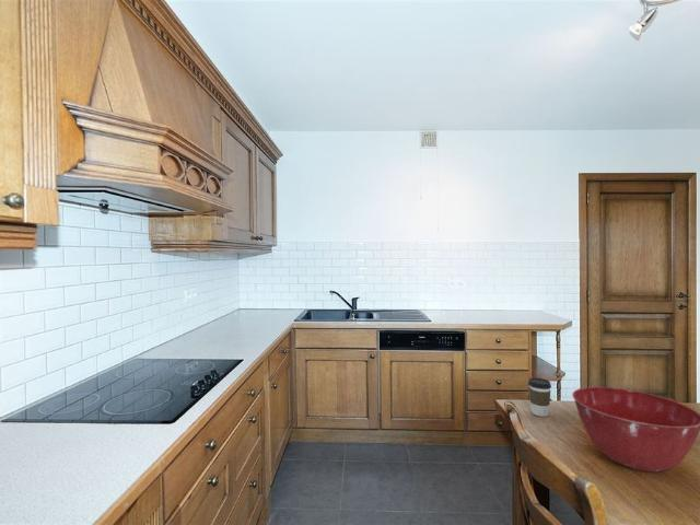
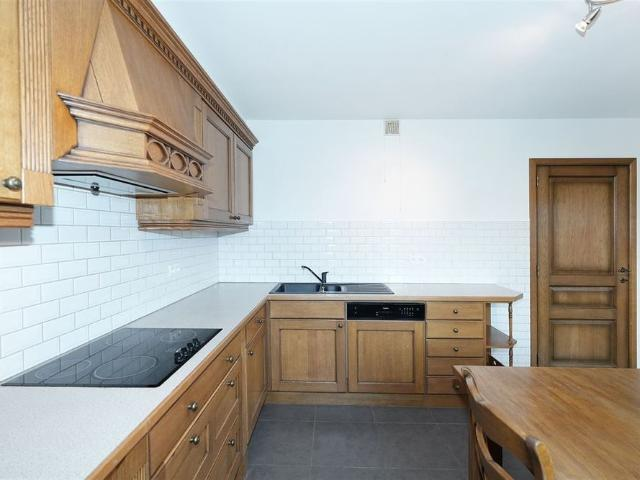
- mixing bowl [571,386,700,472]
- coffee cup [527,376,552,418]
